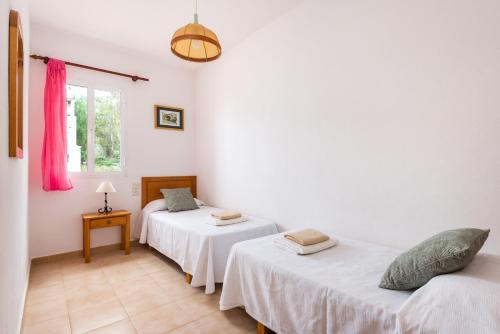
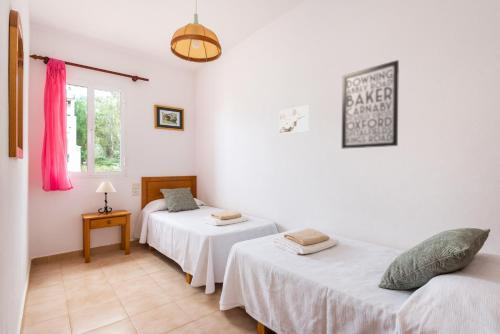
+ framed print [278,104,310,135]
+ wall art [341,59,400,150]
